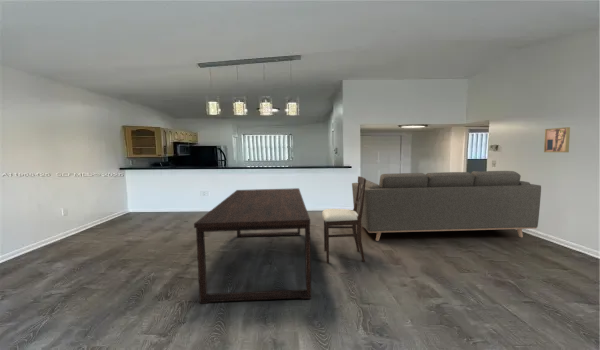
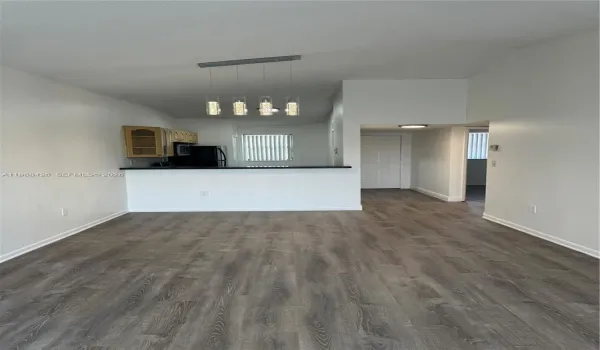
- dining table [193,187,312,304]
- wall art [543,126,571,153]
- sofa [351,170,542,242]
- chair [321,175,367,264]
